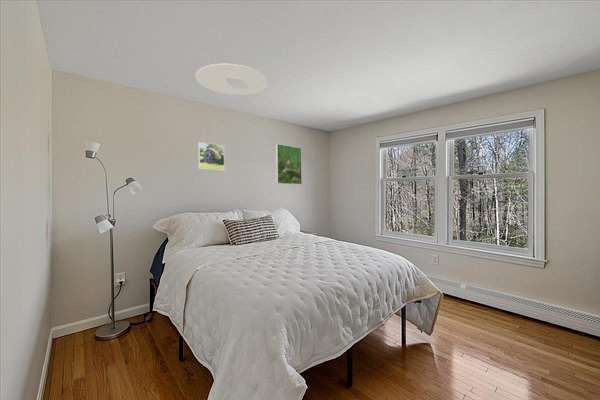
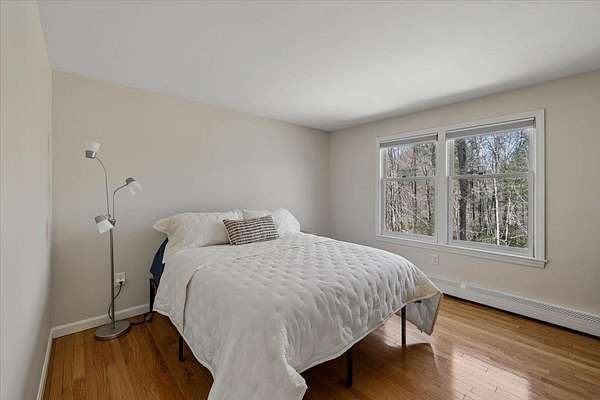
- ceiling light [195,63,268,96]
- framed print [197,141,225,172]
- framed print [275,143,303,185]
